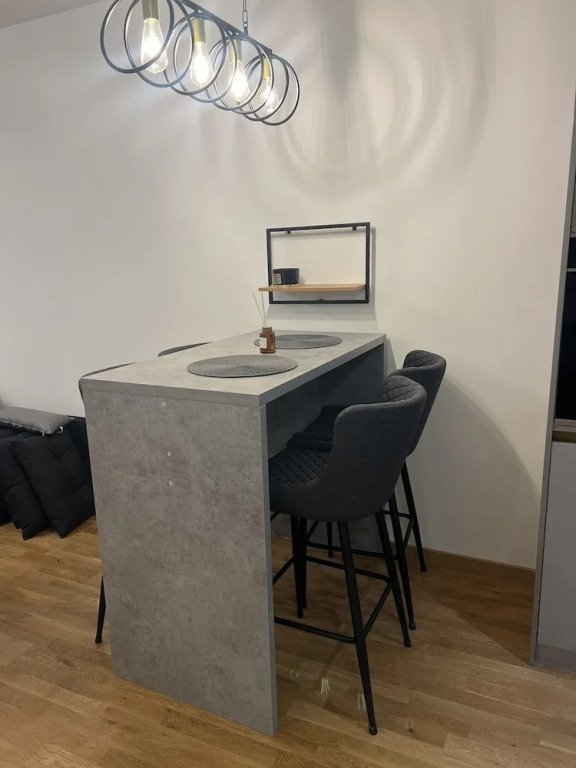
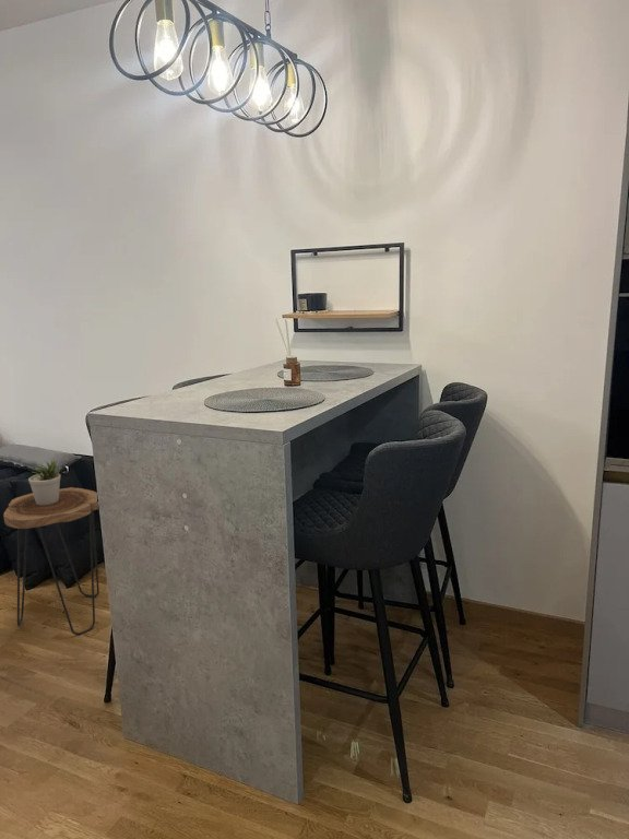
+ potted plant [27,457,62,506]
+ side table [2,486,100,636]
